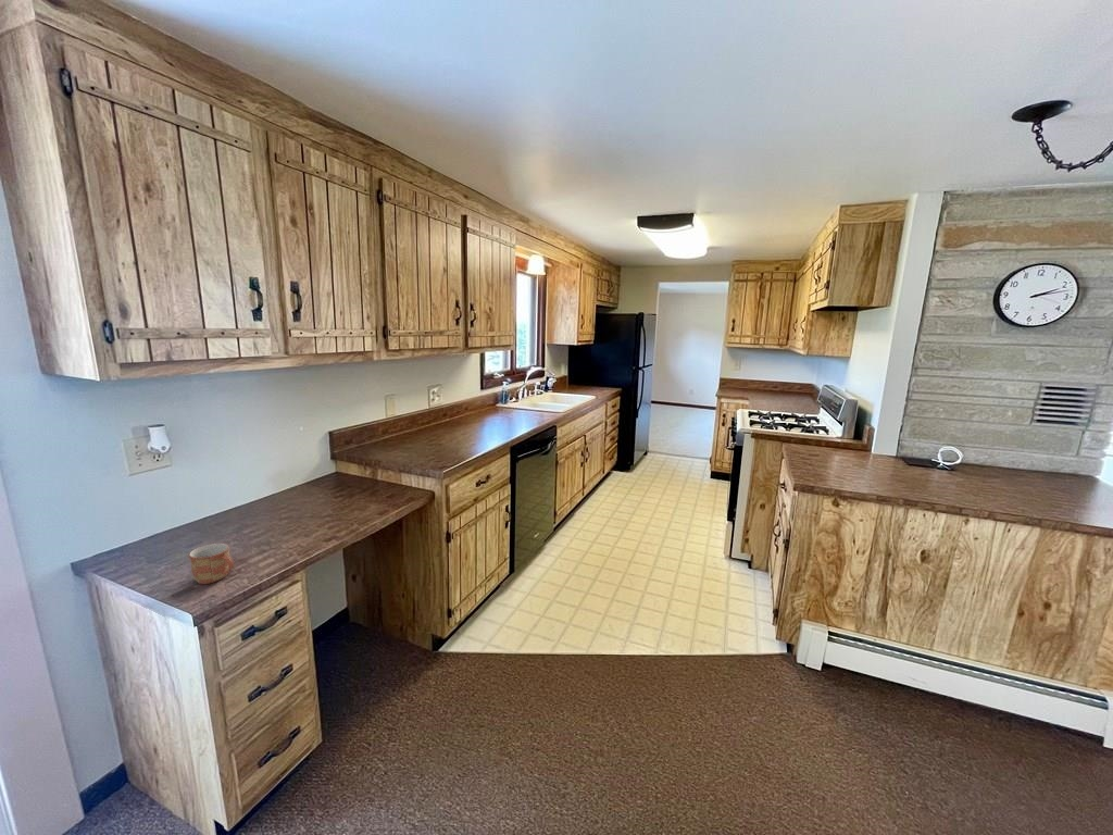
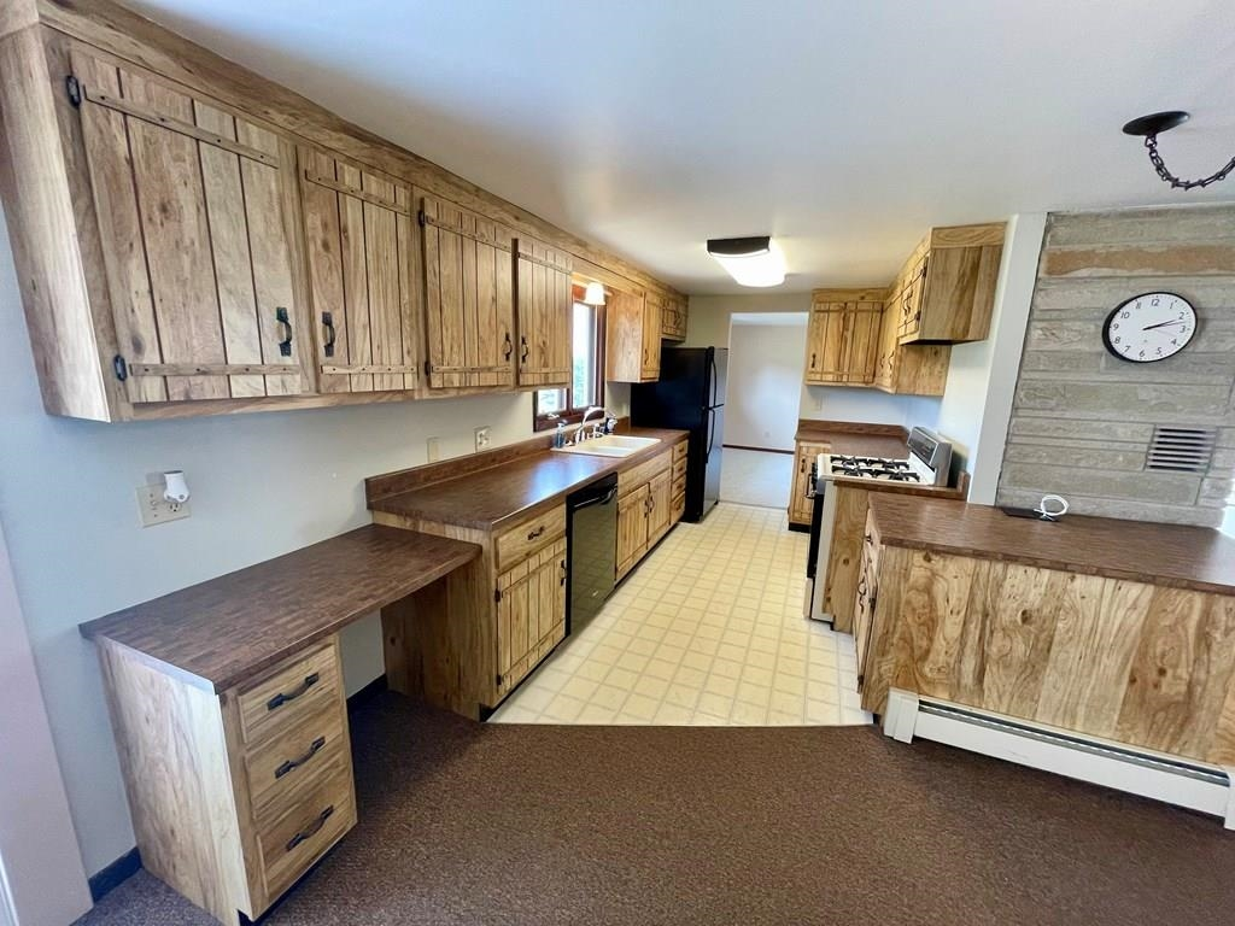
- mug [188,543,235,585]
